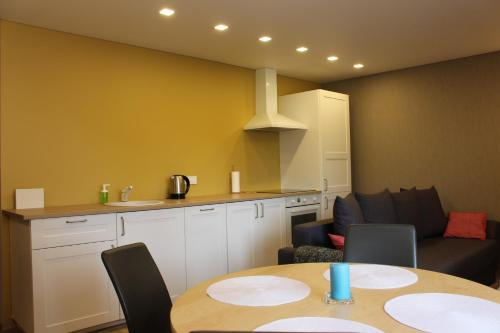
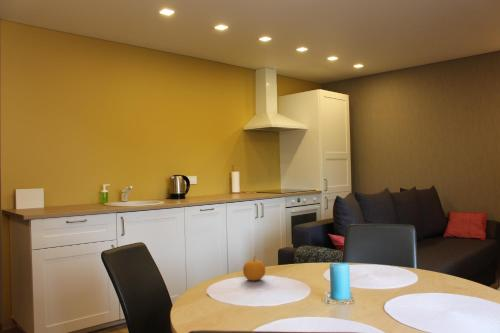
+ fruit [242,255,266,282]
